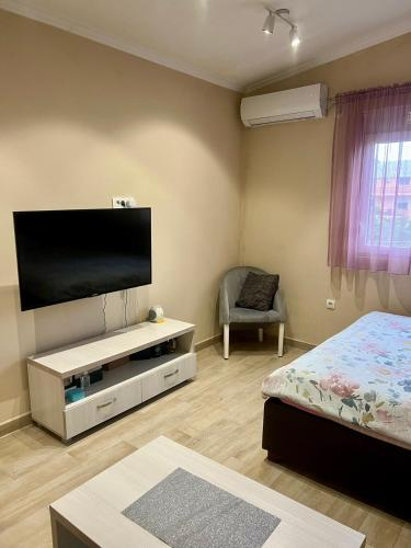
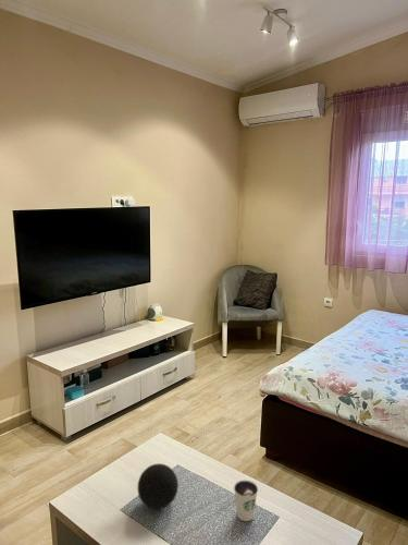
+ decorative ball [136,462,180,510]
+ dixie cup [233,480,259,522]
